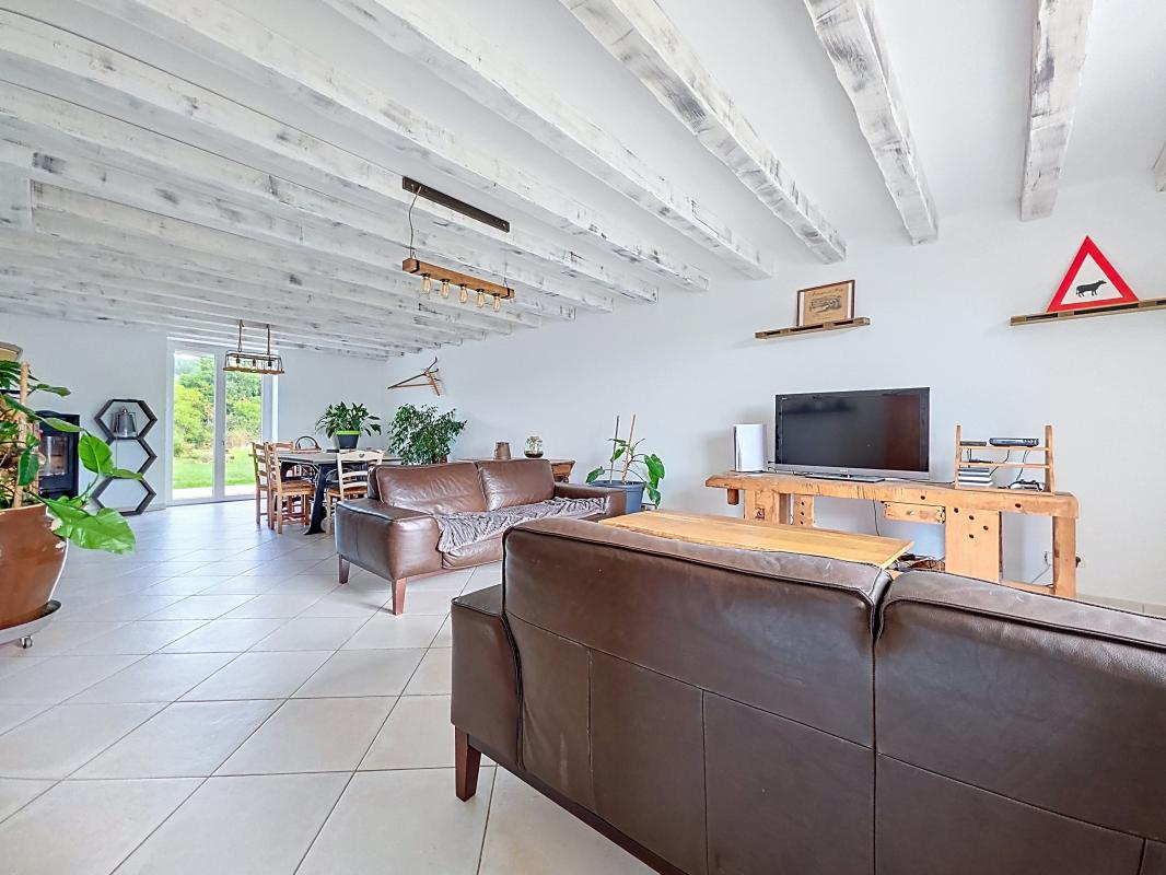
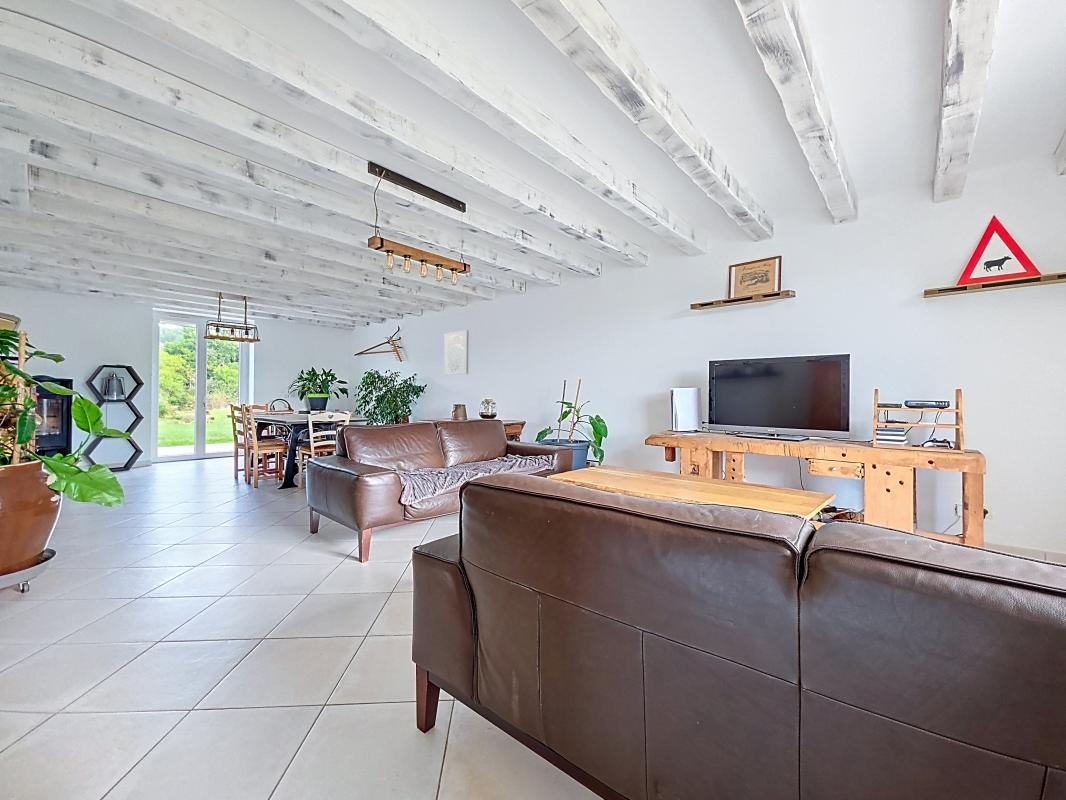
+ wall art [443,329,470,376]
